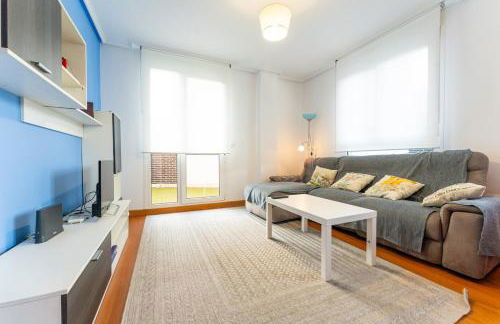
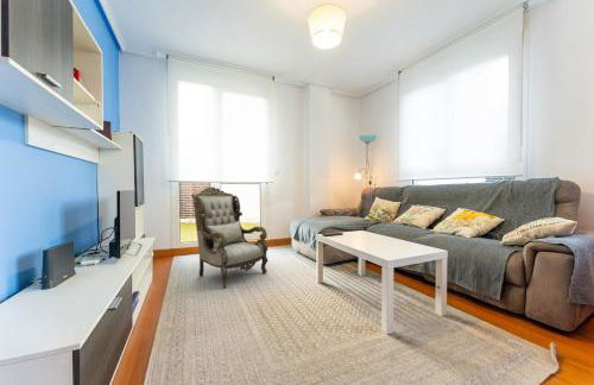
+ armchair [190,185,270,289]
